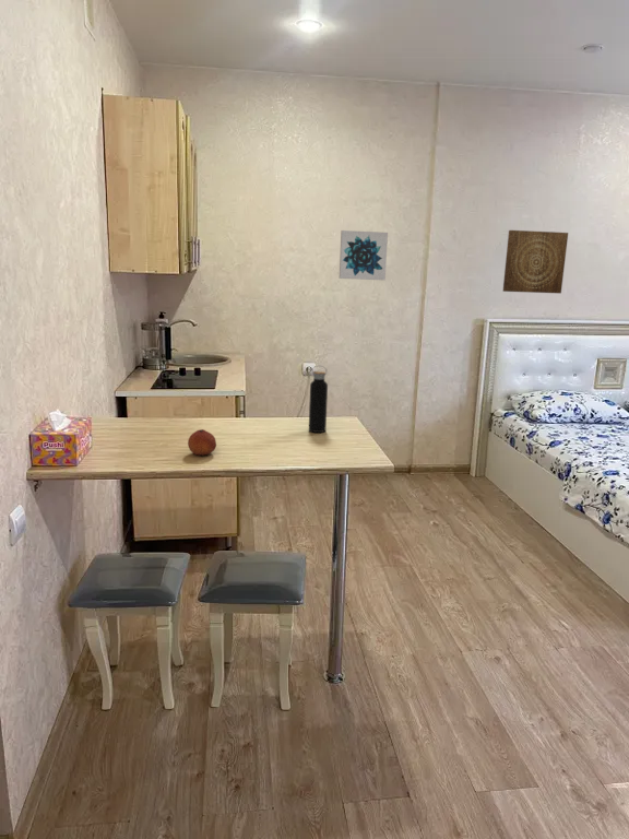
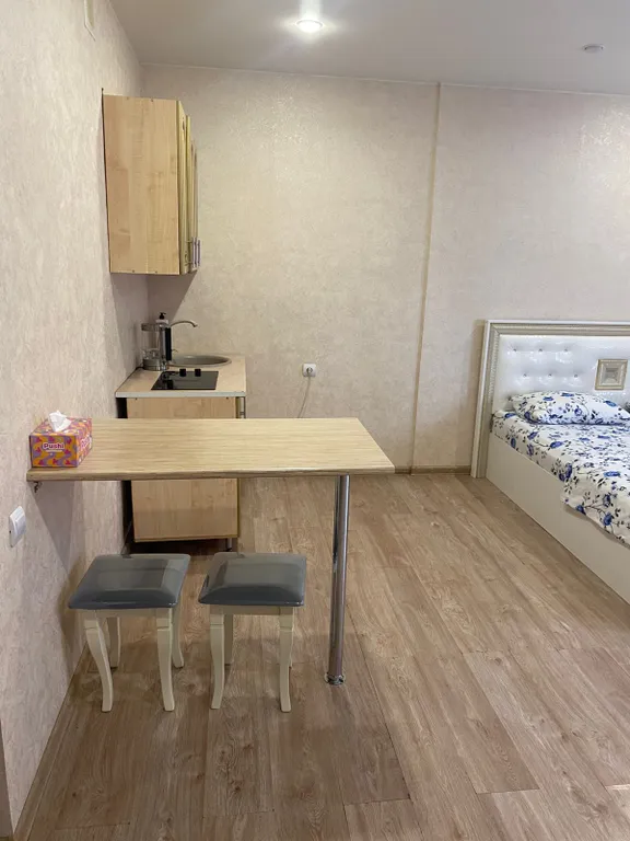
- fruit [187,428,217,457]
- water bottle [308,365,329,434]
- wall art [339,229,389,281]
- wall art [502,229,569,295]
